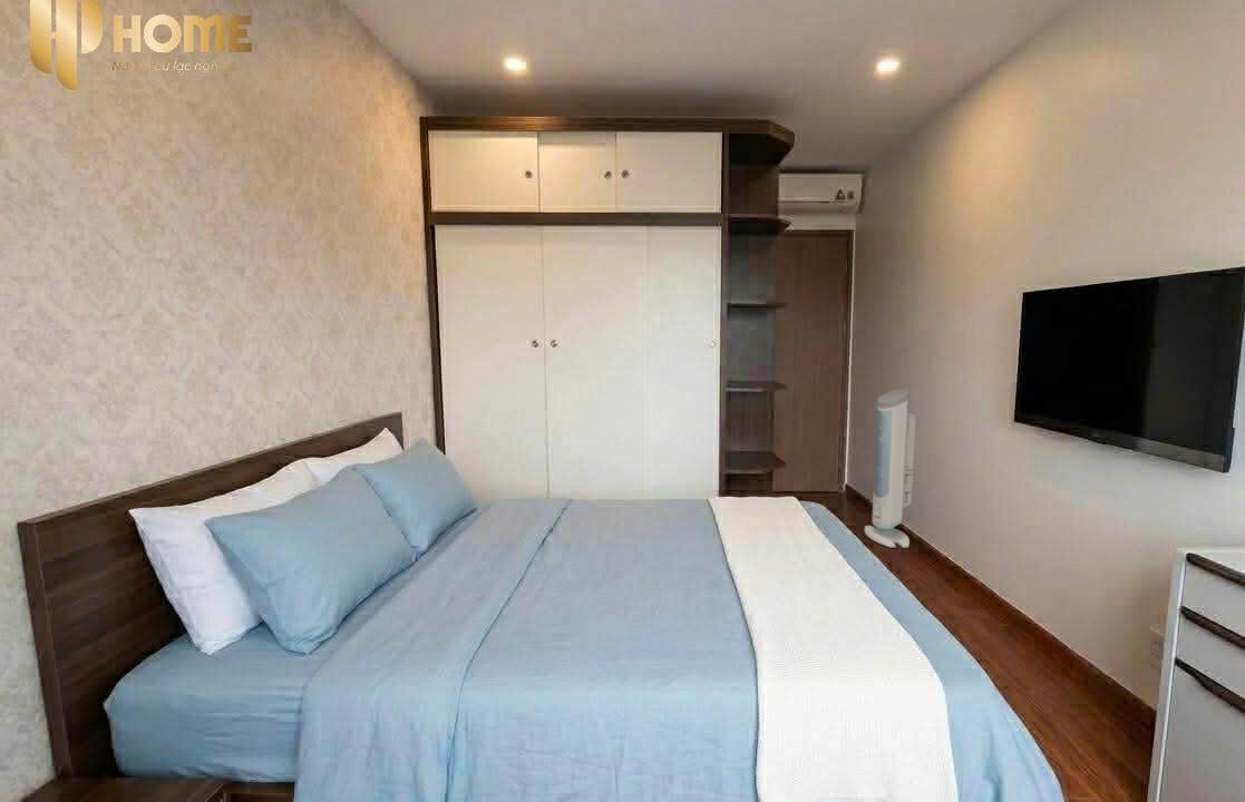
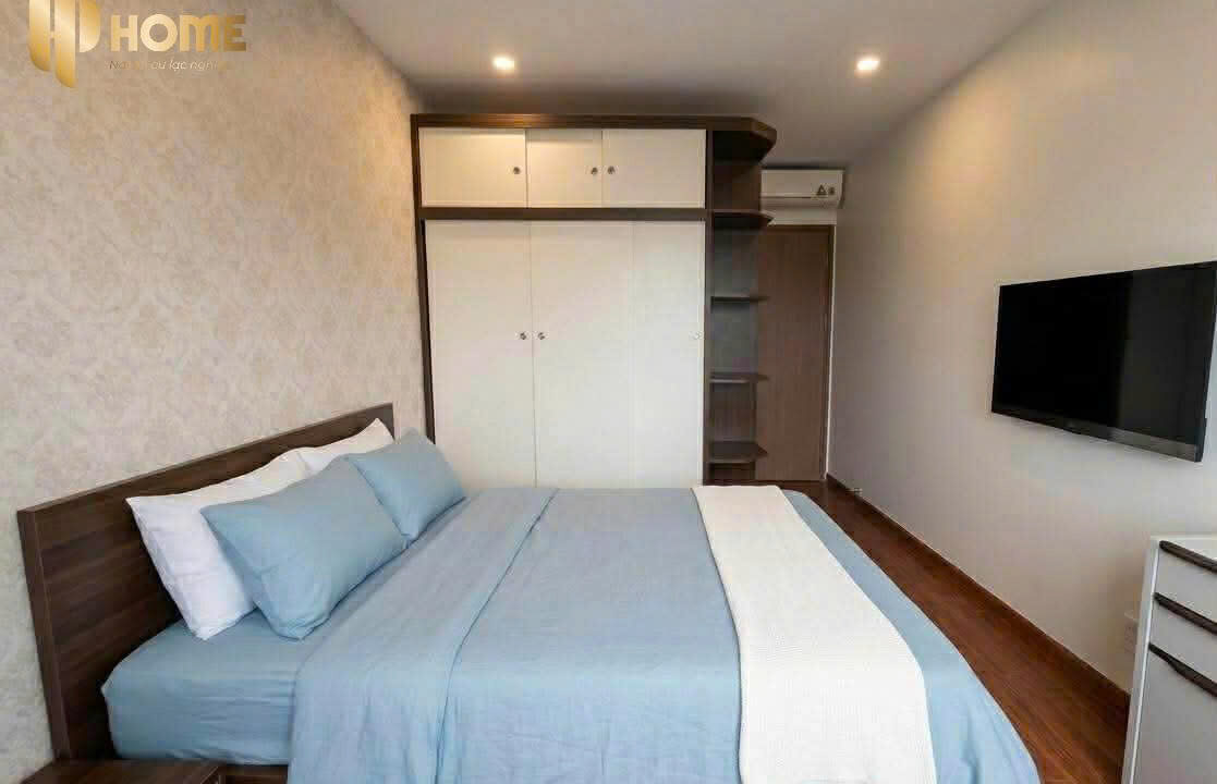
- air purifier [864,388,917,549]
